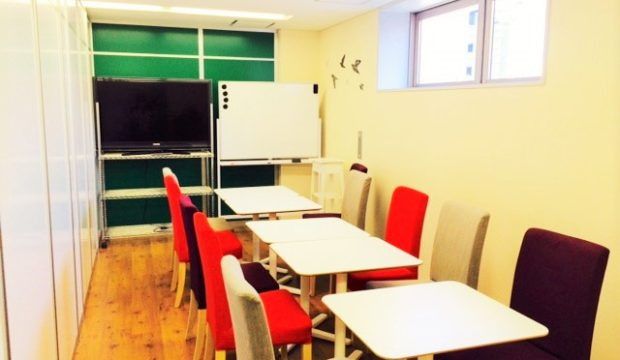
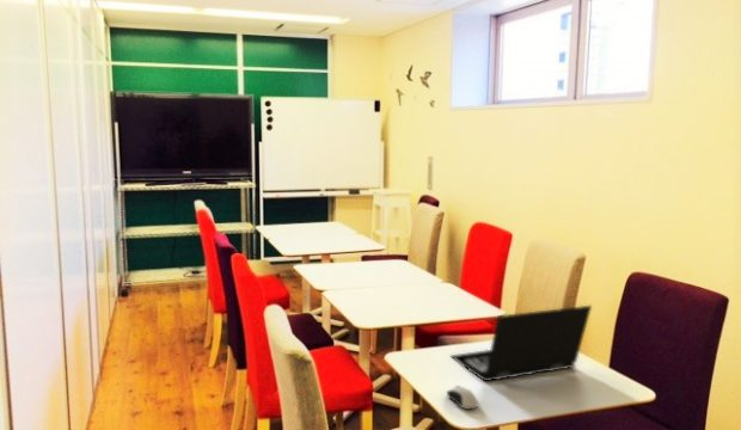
+ laptop [449,305,593,382]
+ computer mouse [446,385,480,411]
